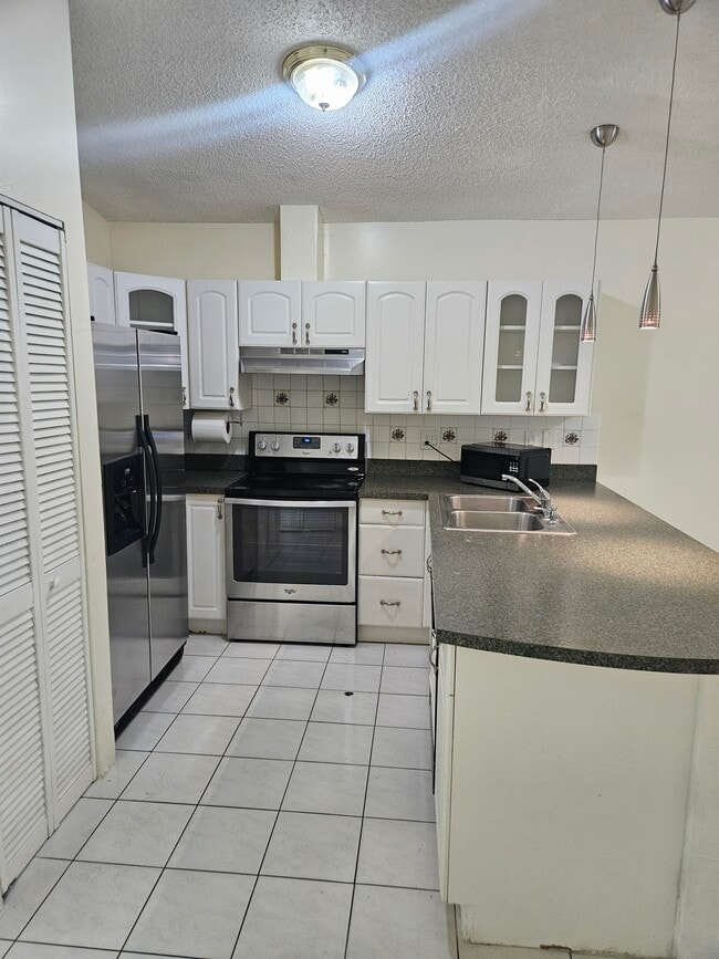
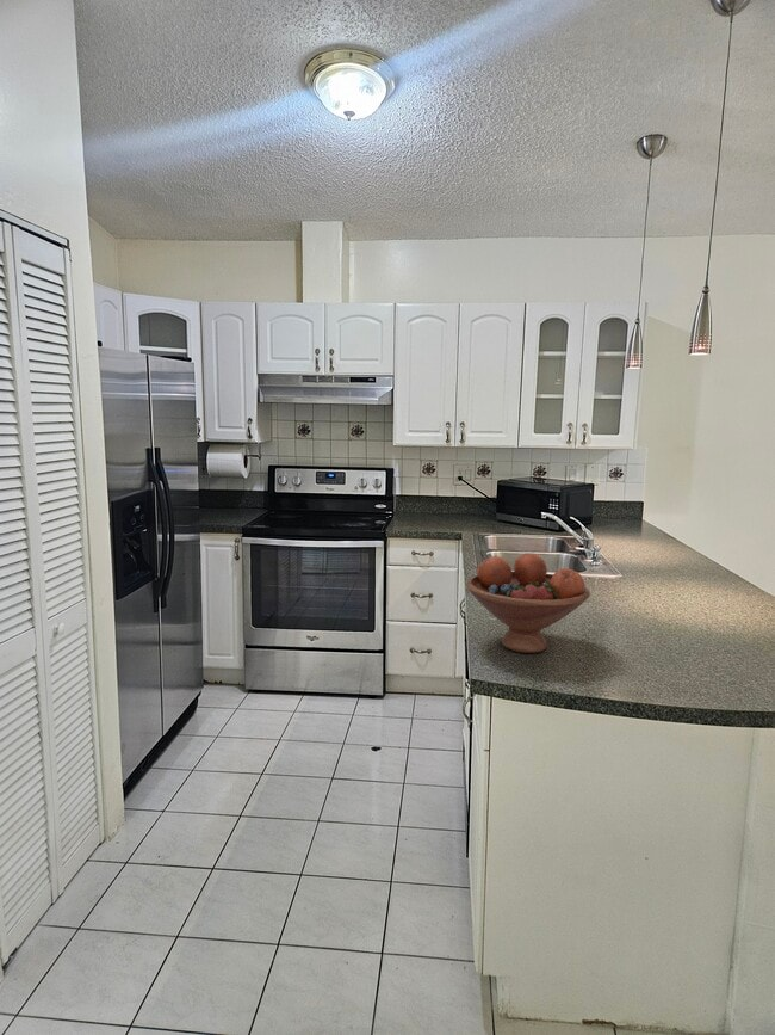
+ fruit bowl [466,553,591,654]
